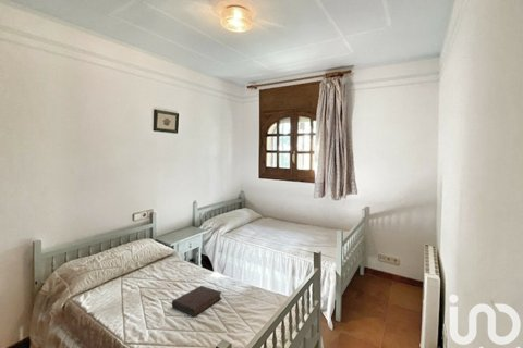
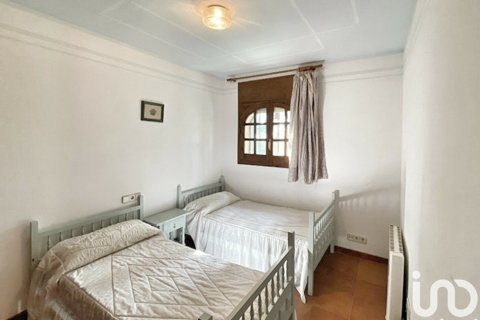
- book [171,285,223,318]
